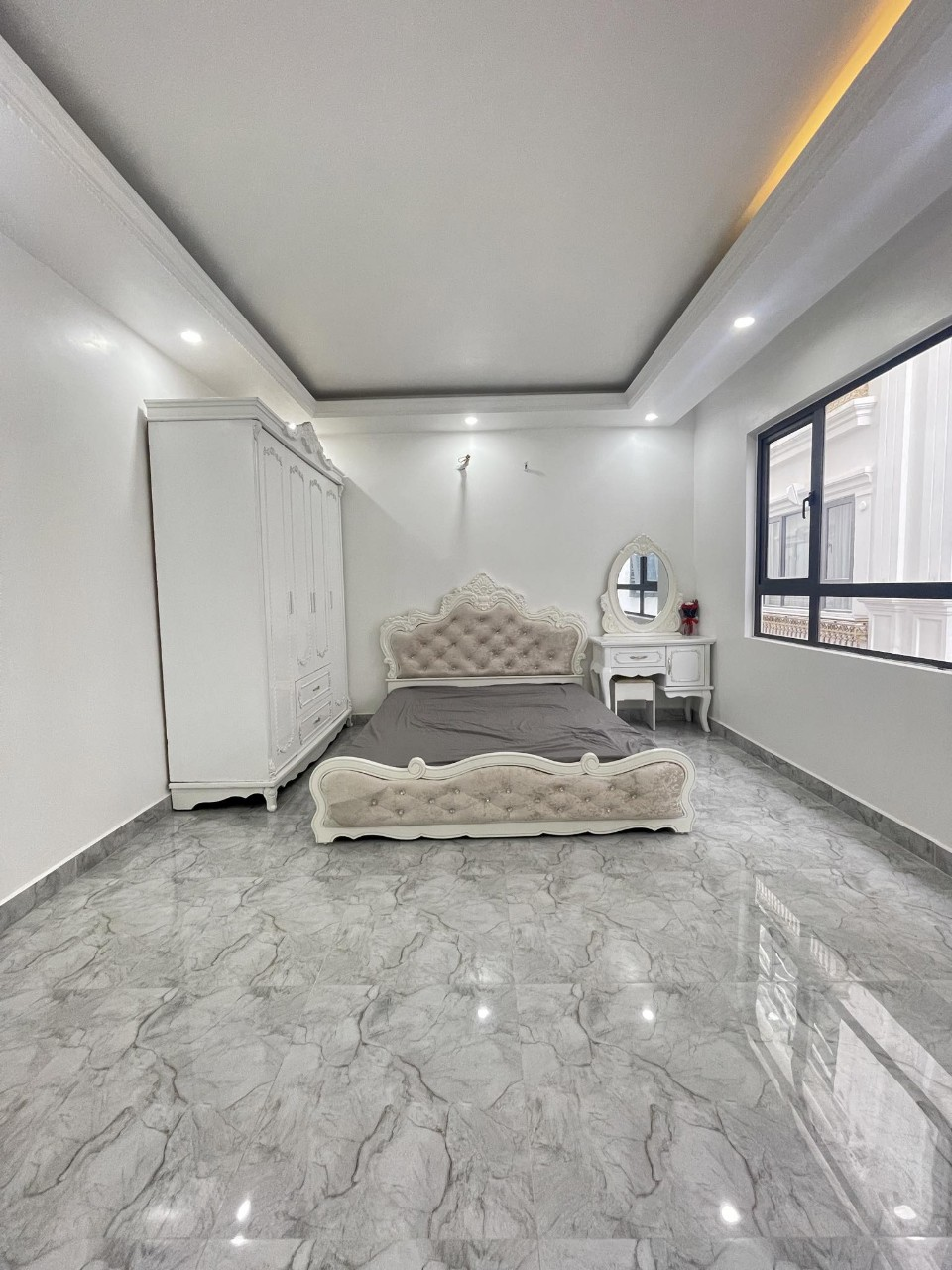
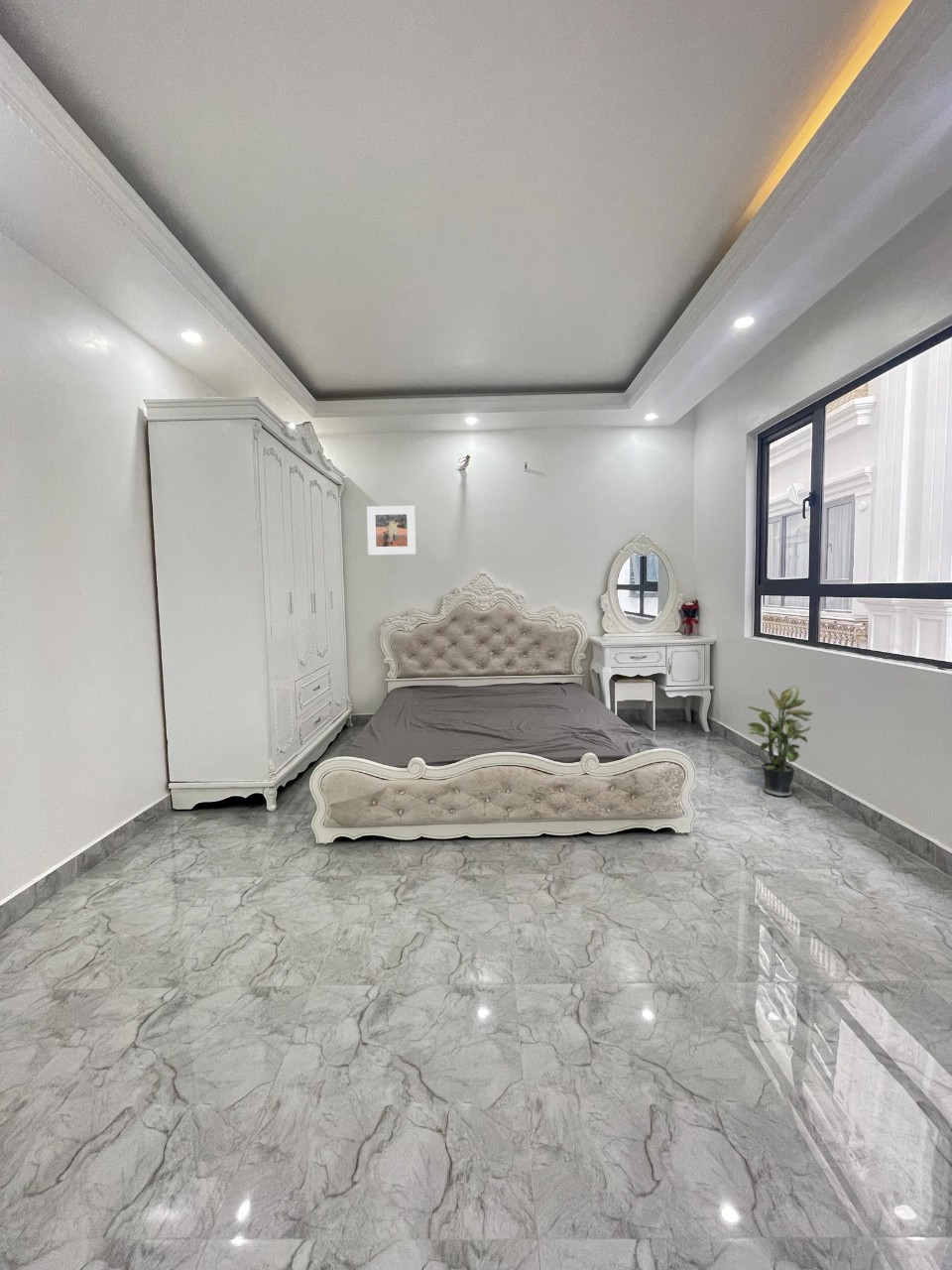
+ potted plant [746,686,814,797]
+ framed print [366,505,417,557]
